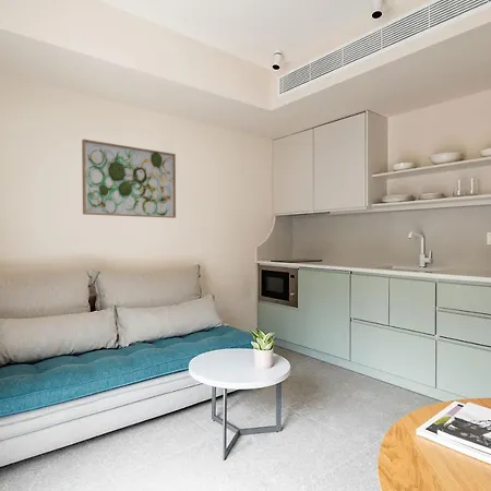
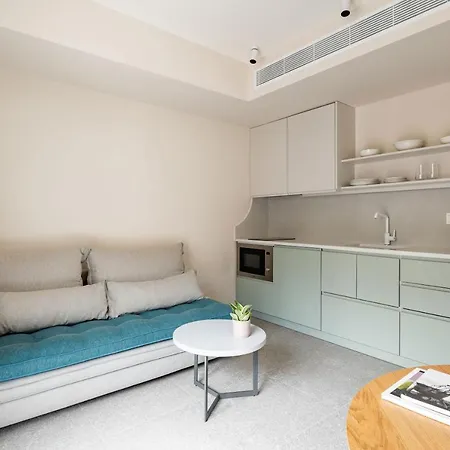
- wall art [81,139,177,219]
